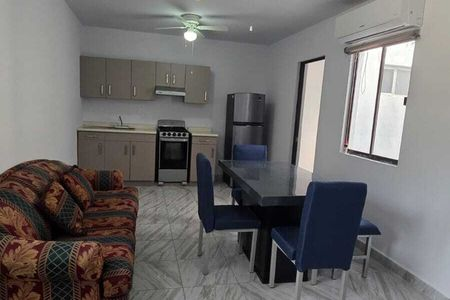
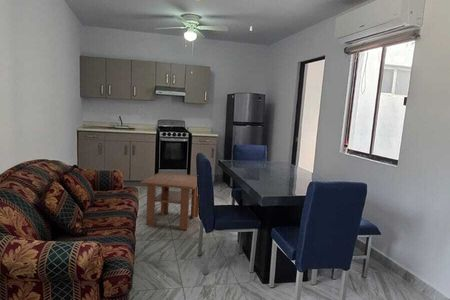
+ coffee table [139,171,199,231]
